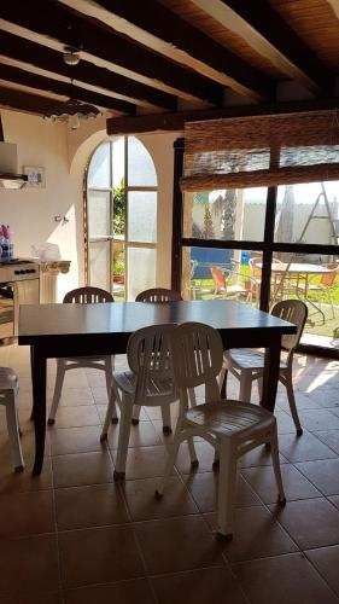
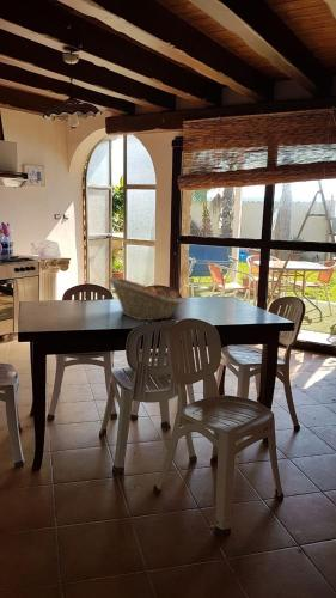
+ fruit basket [108,276,183,322]
